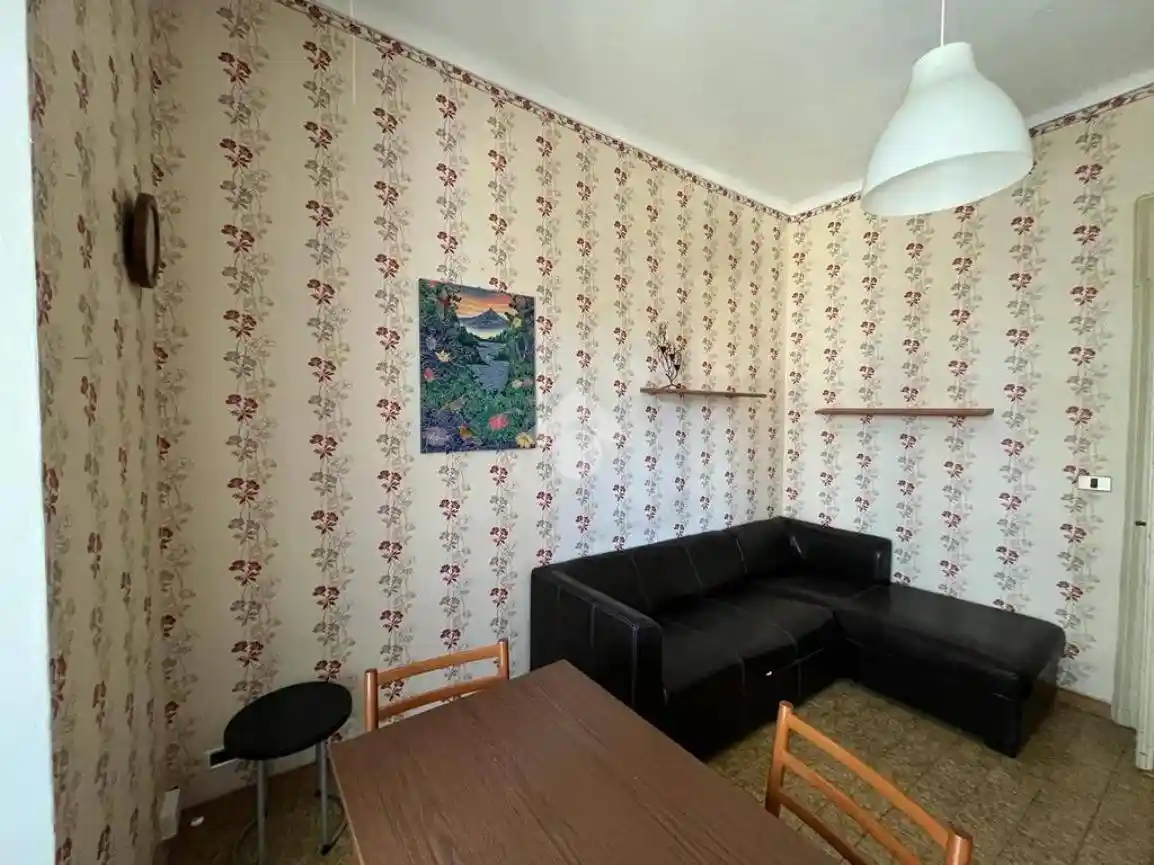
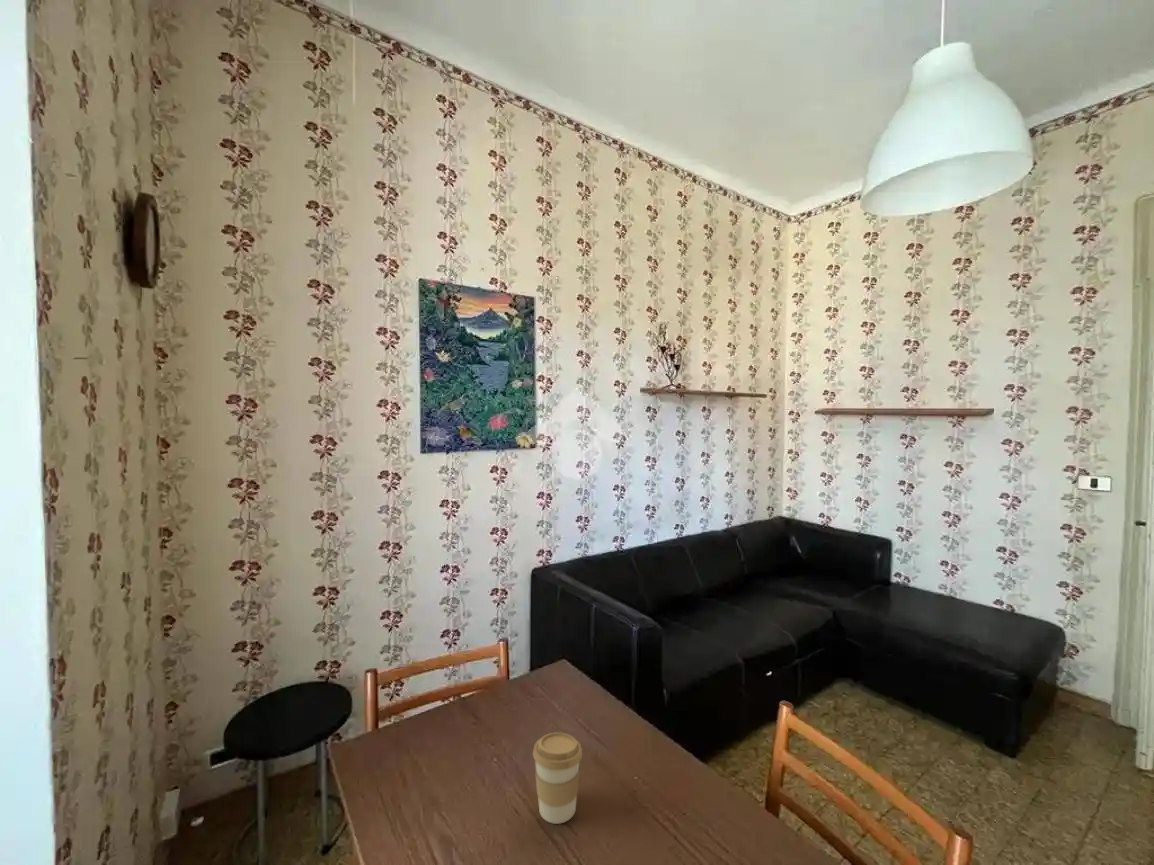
+ coffee cup [532,731,583,825]
